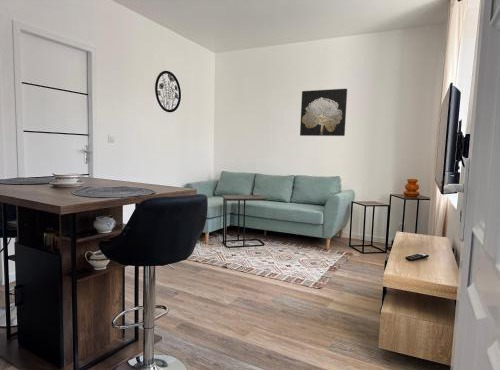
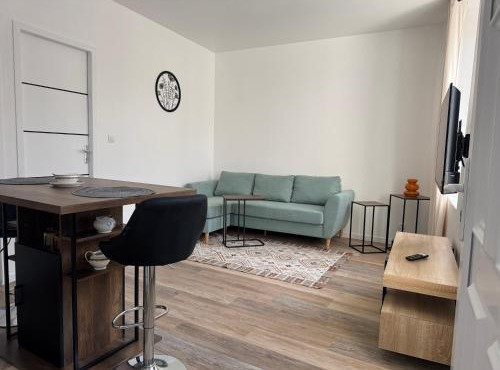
- wall art [299,88,348,137]
